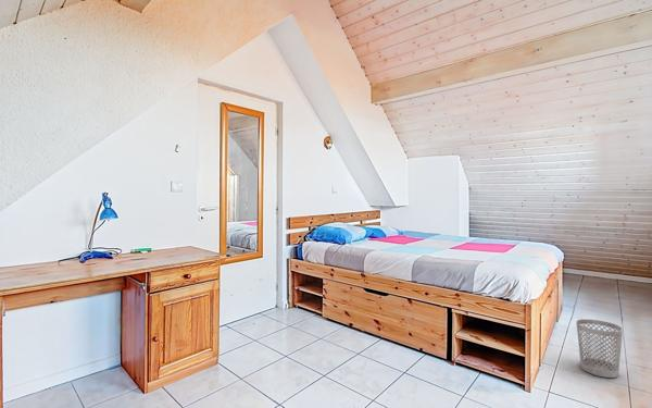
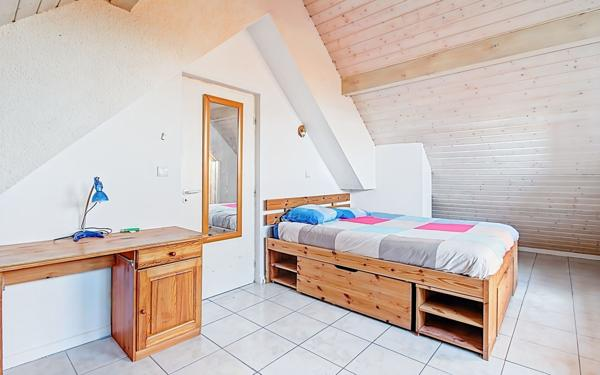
- wastebasket [575,318,624,379]
